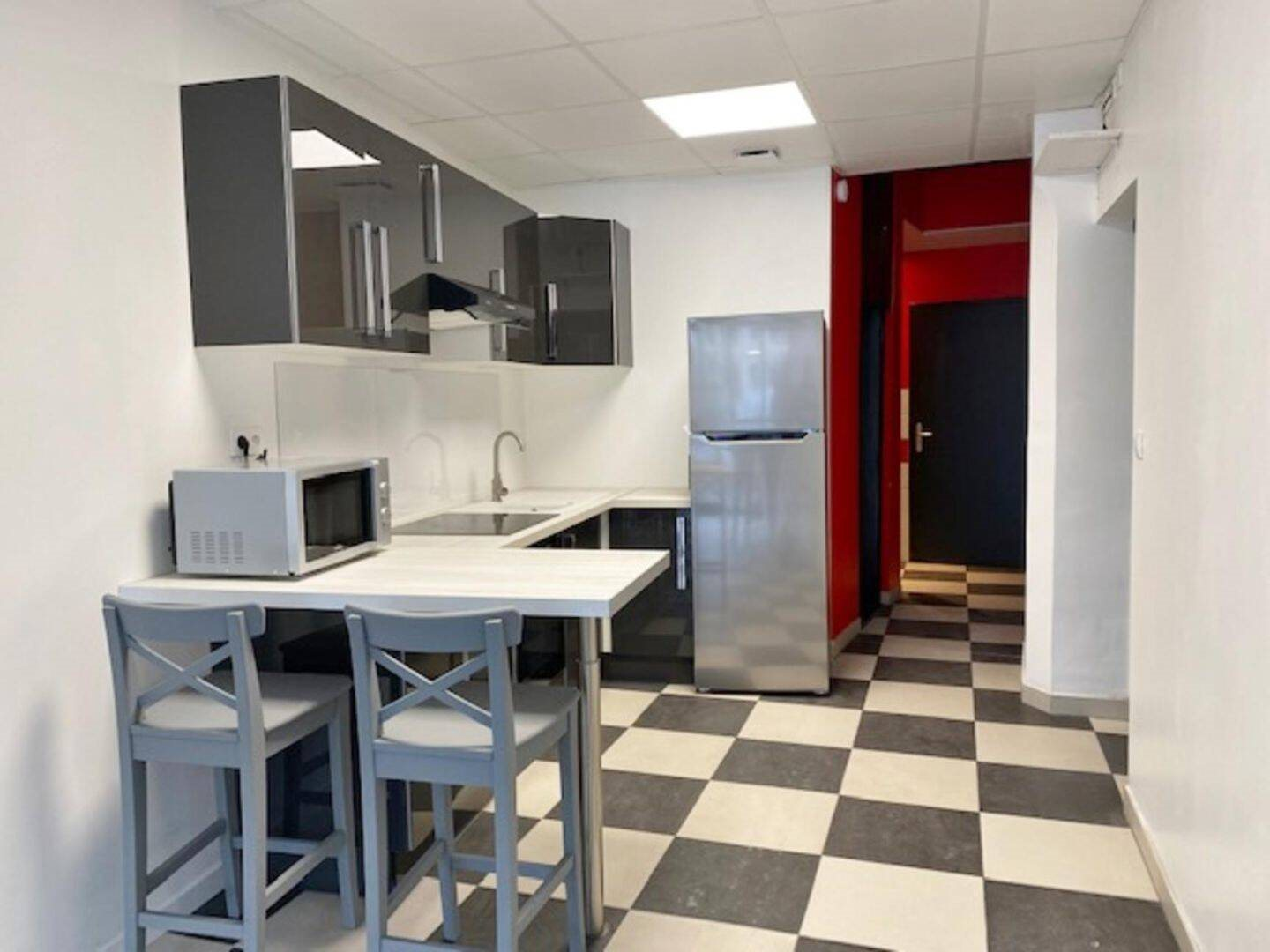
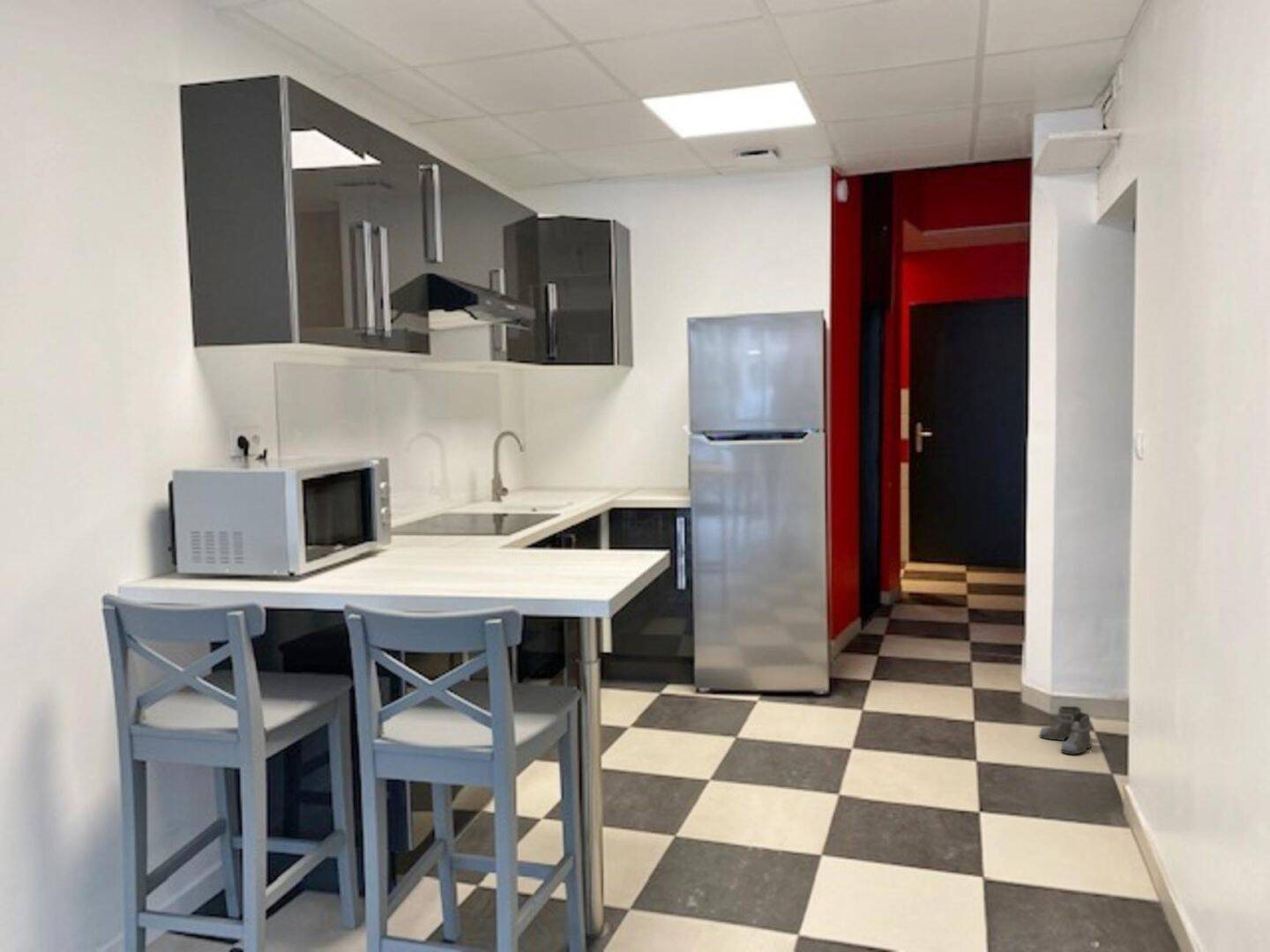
+ boots [1038,705,1099,755]
